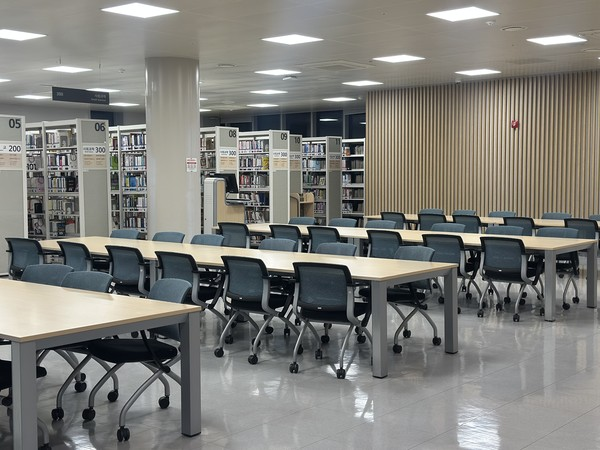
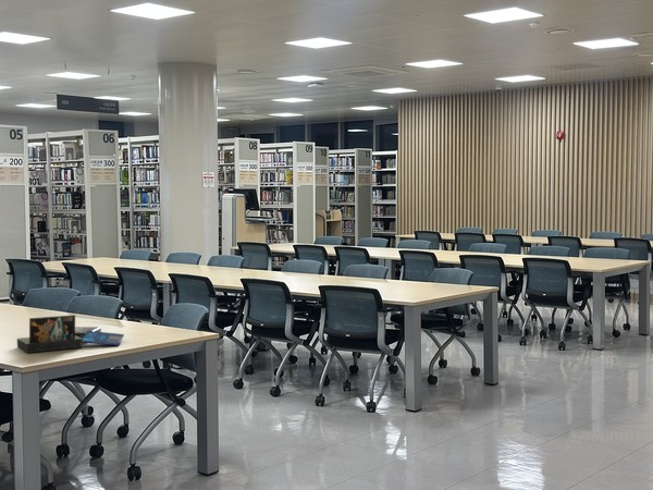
+ board game [16,314,125,354]
